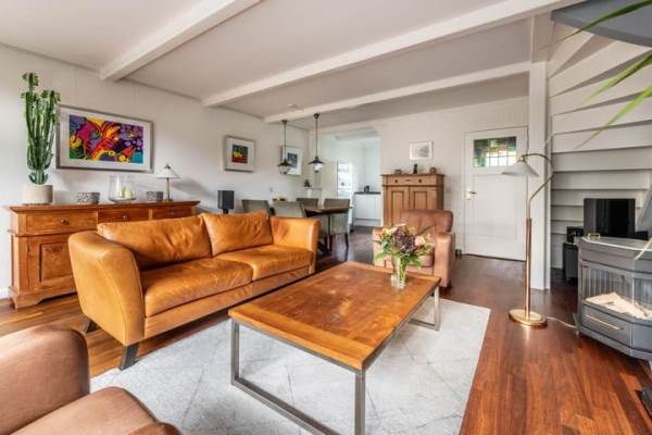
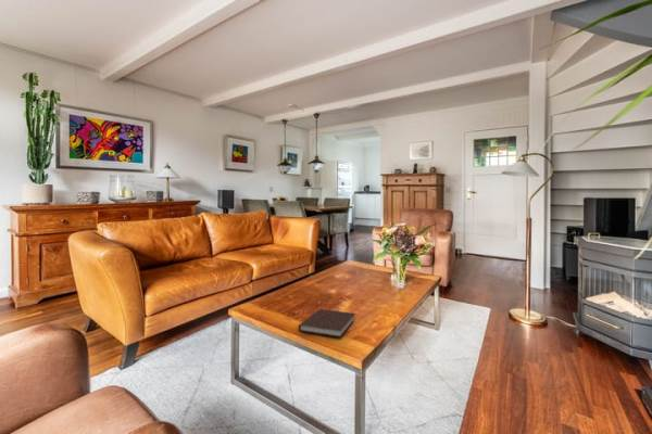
+ notebook [298,308,356,339]
